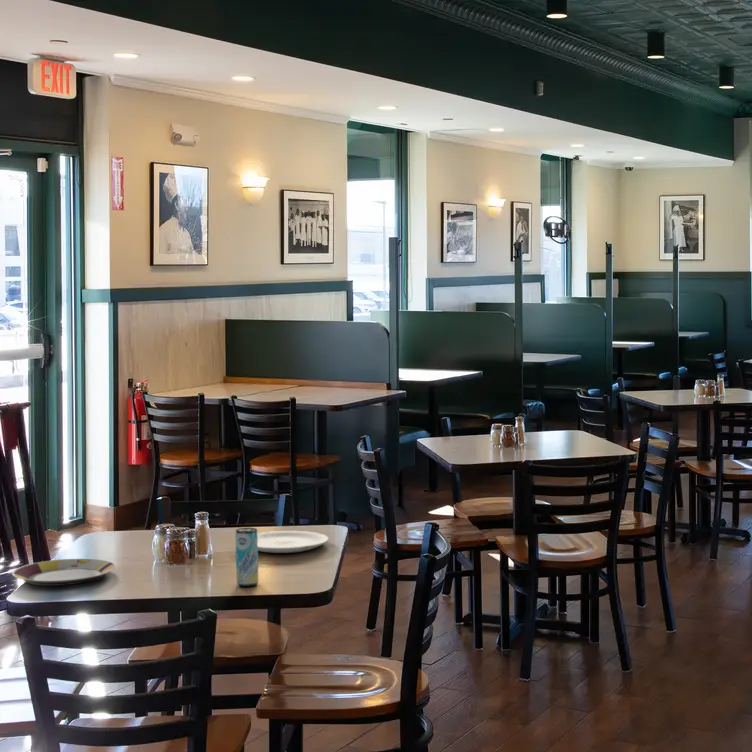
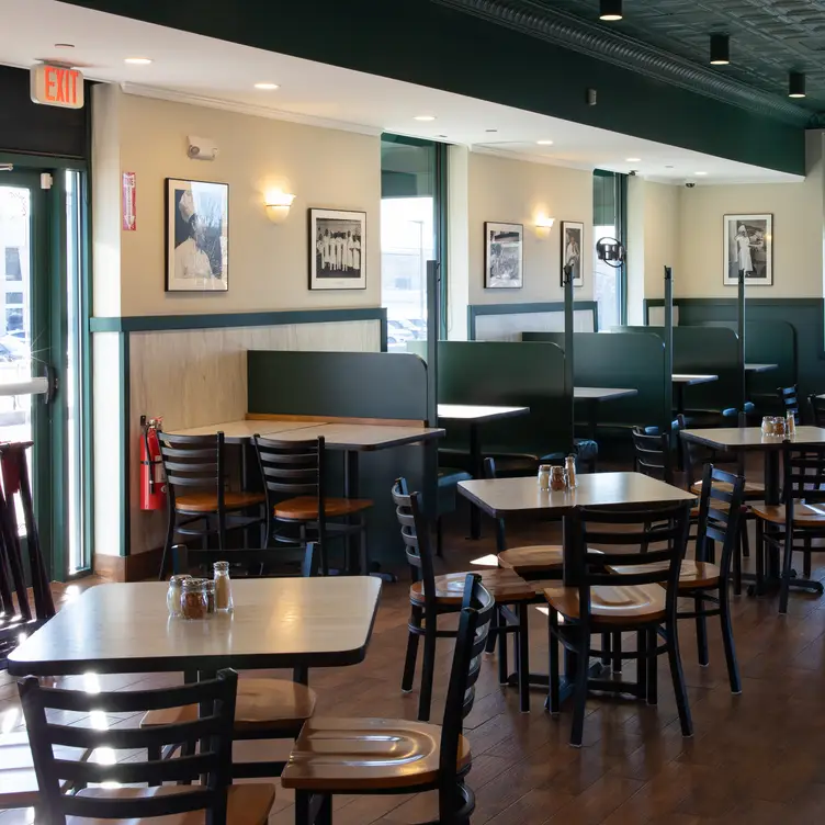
- plate [257,530,329,554]
- beverage can [234,527,259,588]
- plate [11,558,116,587]
